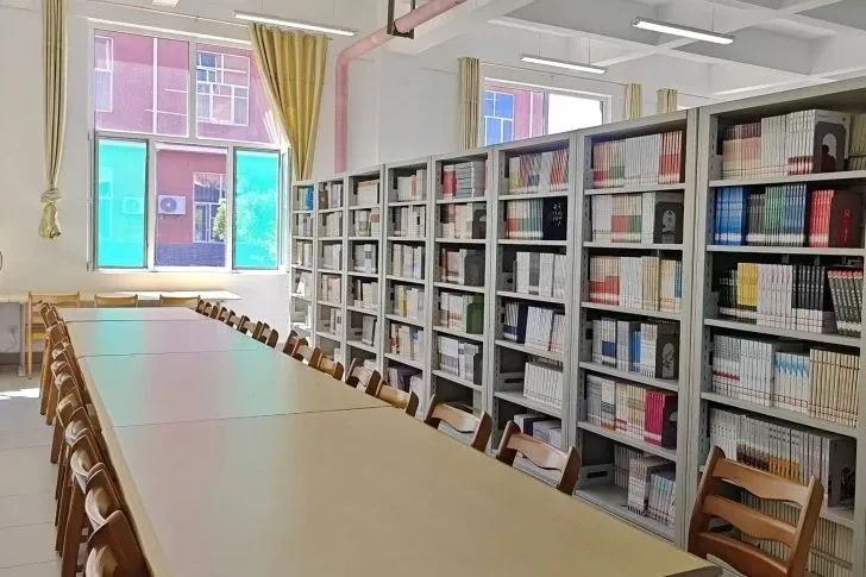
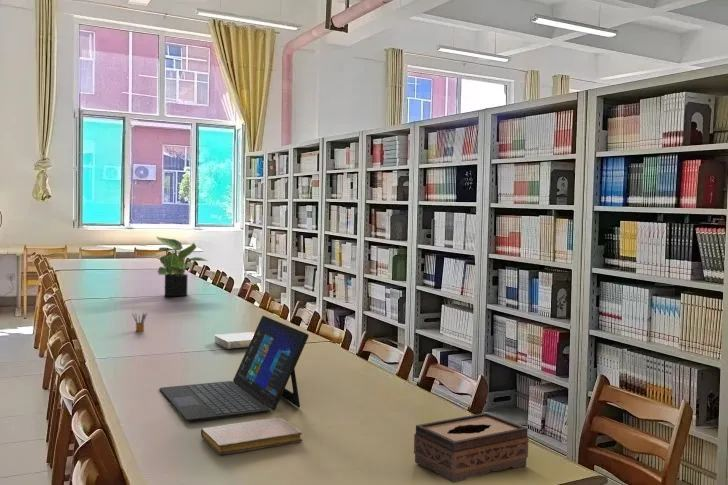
+ laptop [158,315,310,422]
+ potted plant [156,236,209,297]
+ book [214,331,255,350]
+ notebook [200,417,303,455]
+ pencil box [131,311,149,333]
+ tissue box [413,412,530,484]
